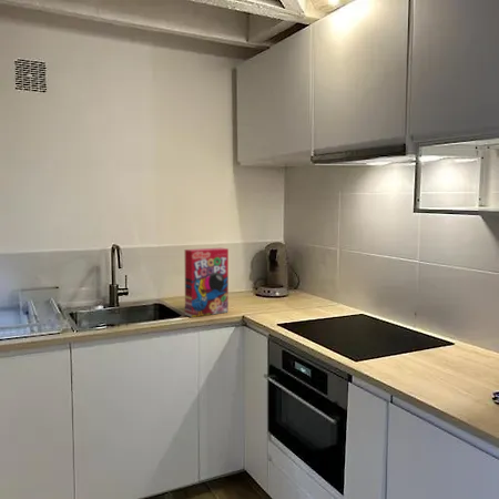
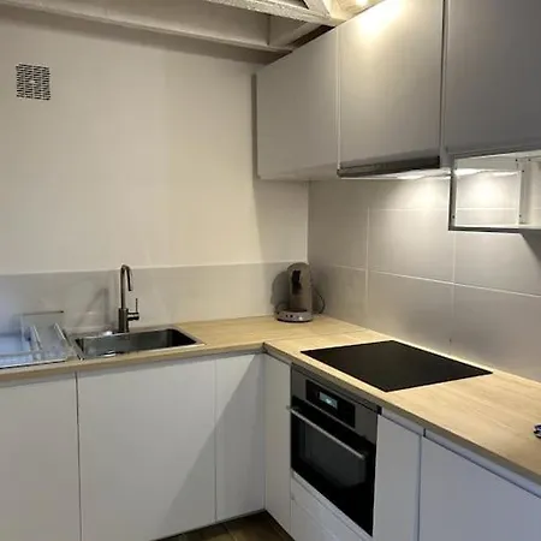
- cereal box [184,247,230,318]
